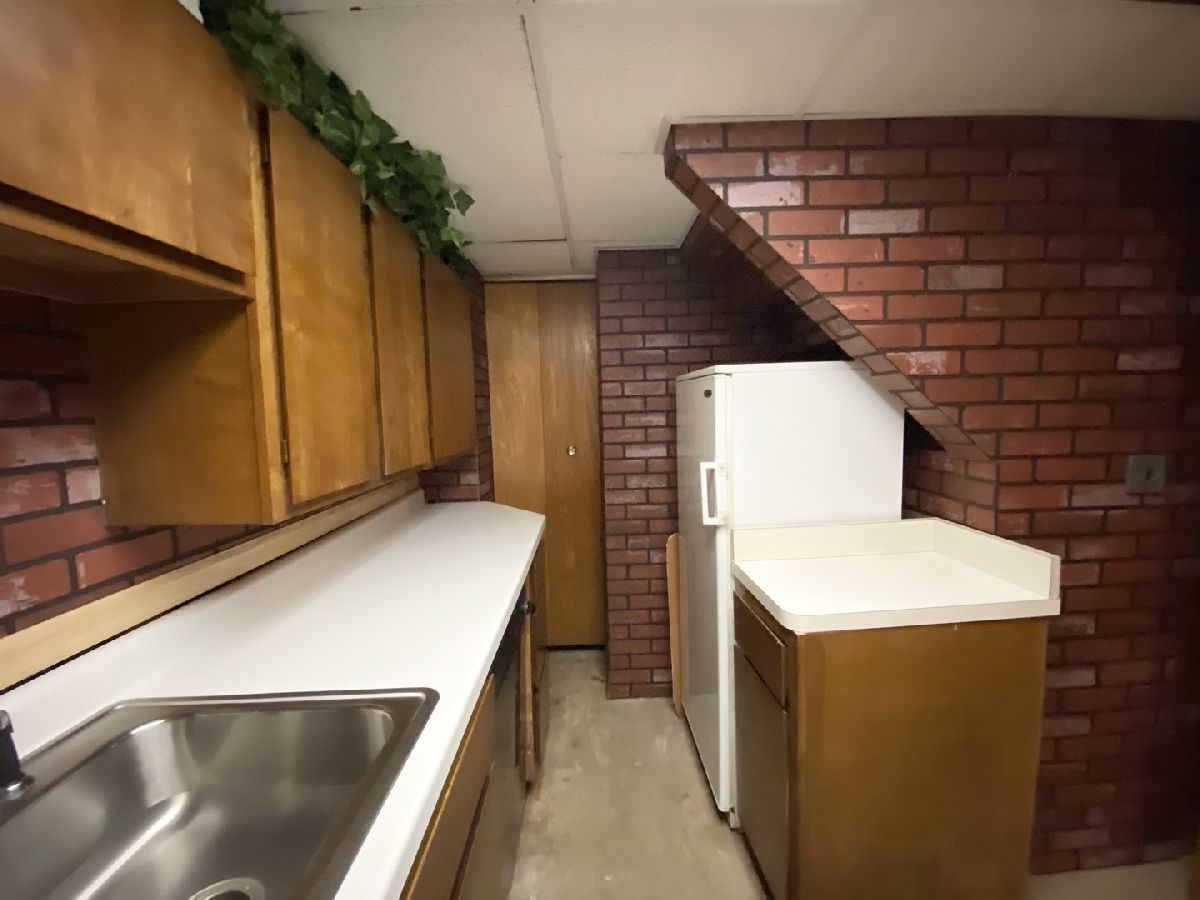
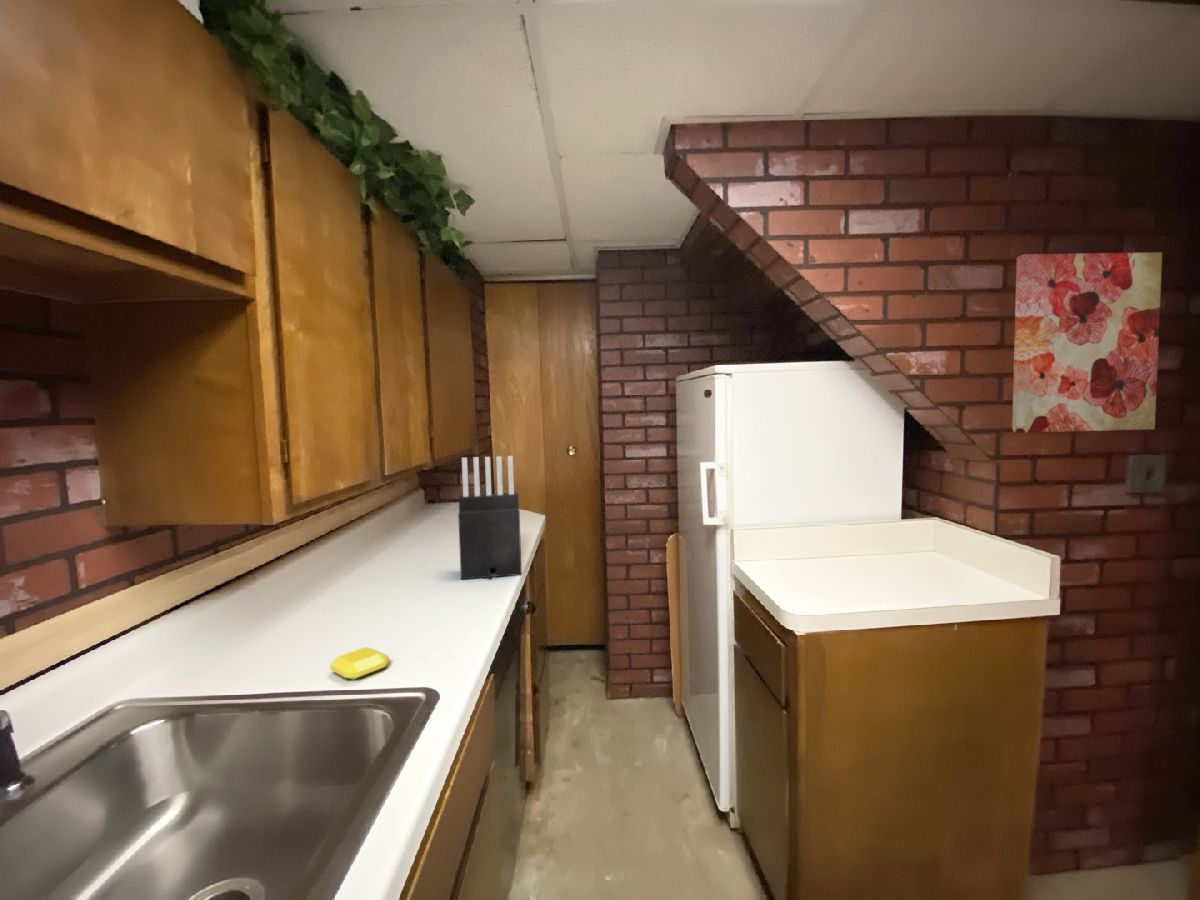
+ knife block [457,455,523,580]
+ soap bar [329,646,390,681]
+ wall art [1011,251,1163,434]
